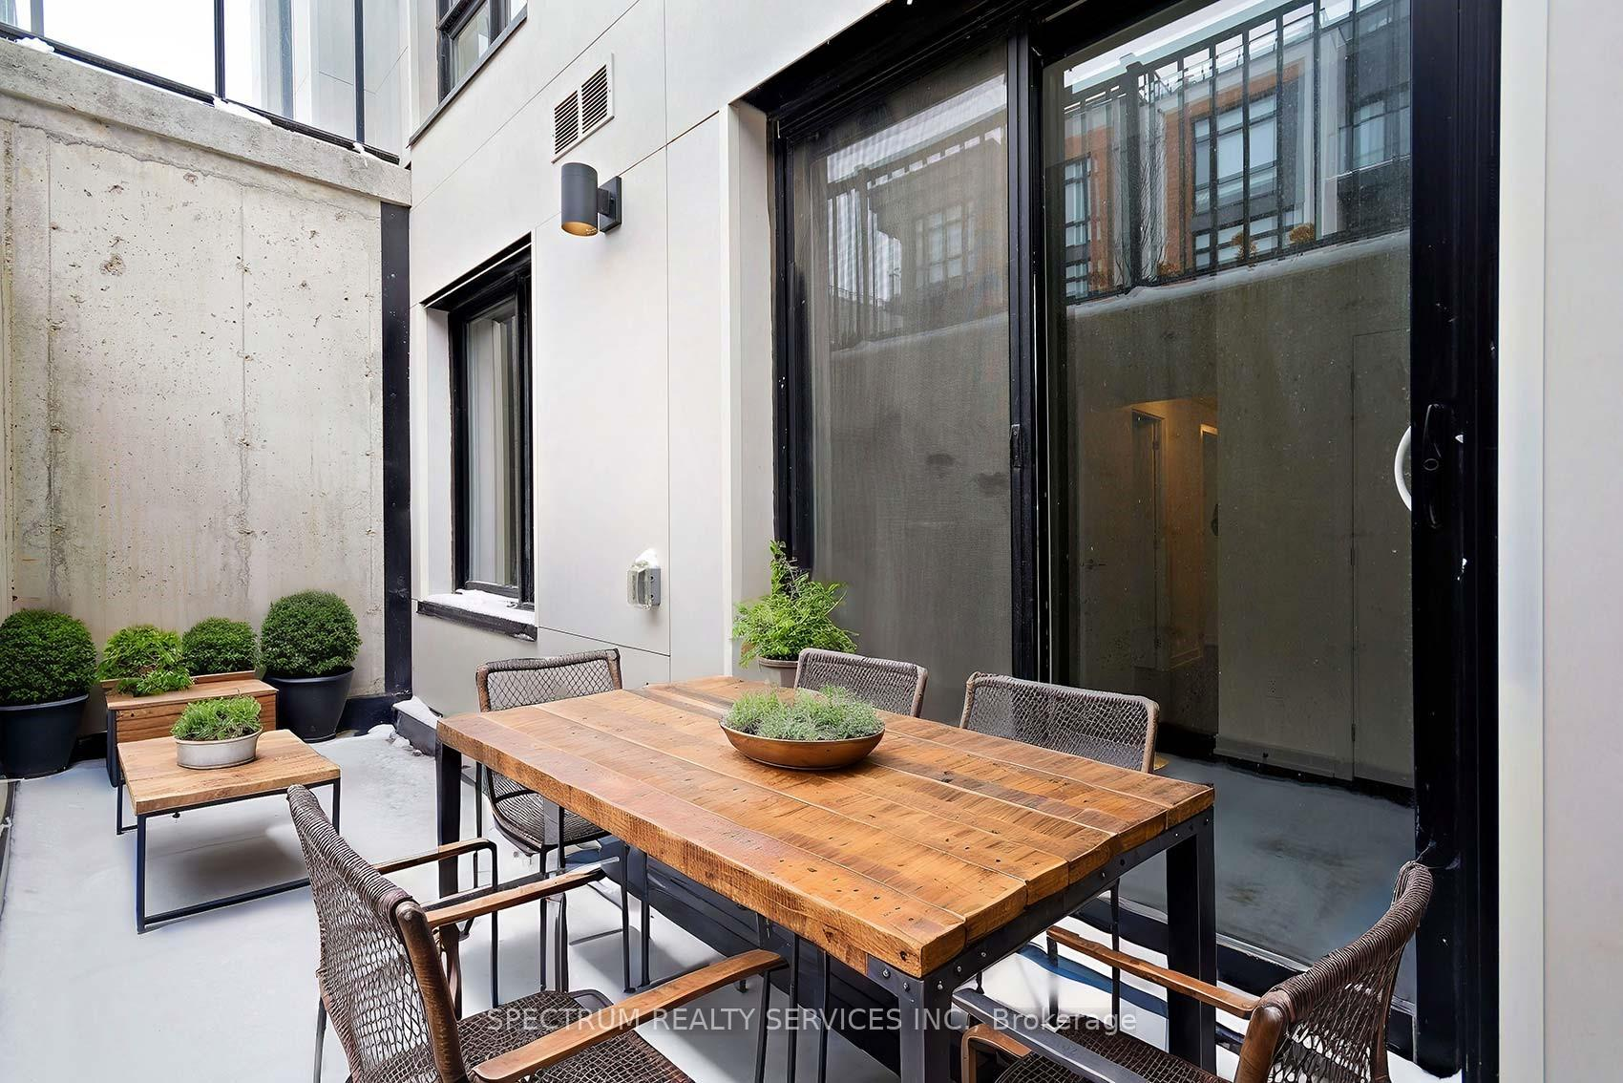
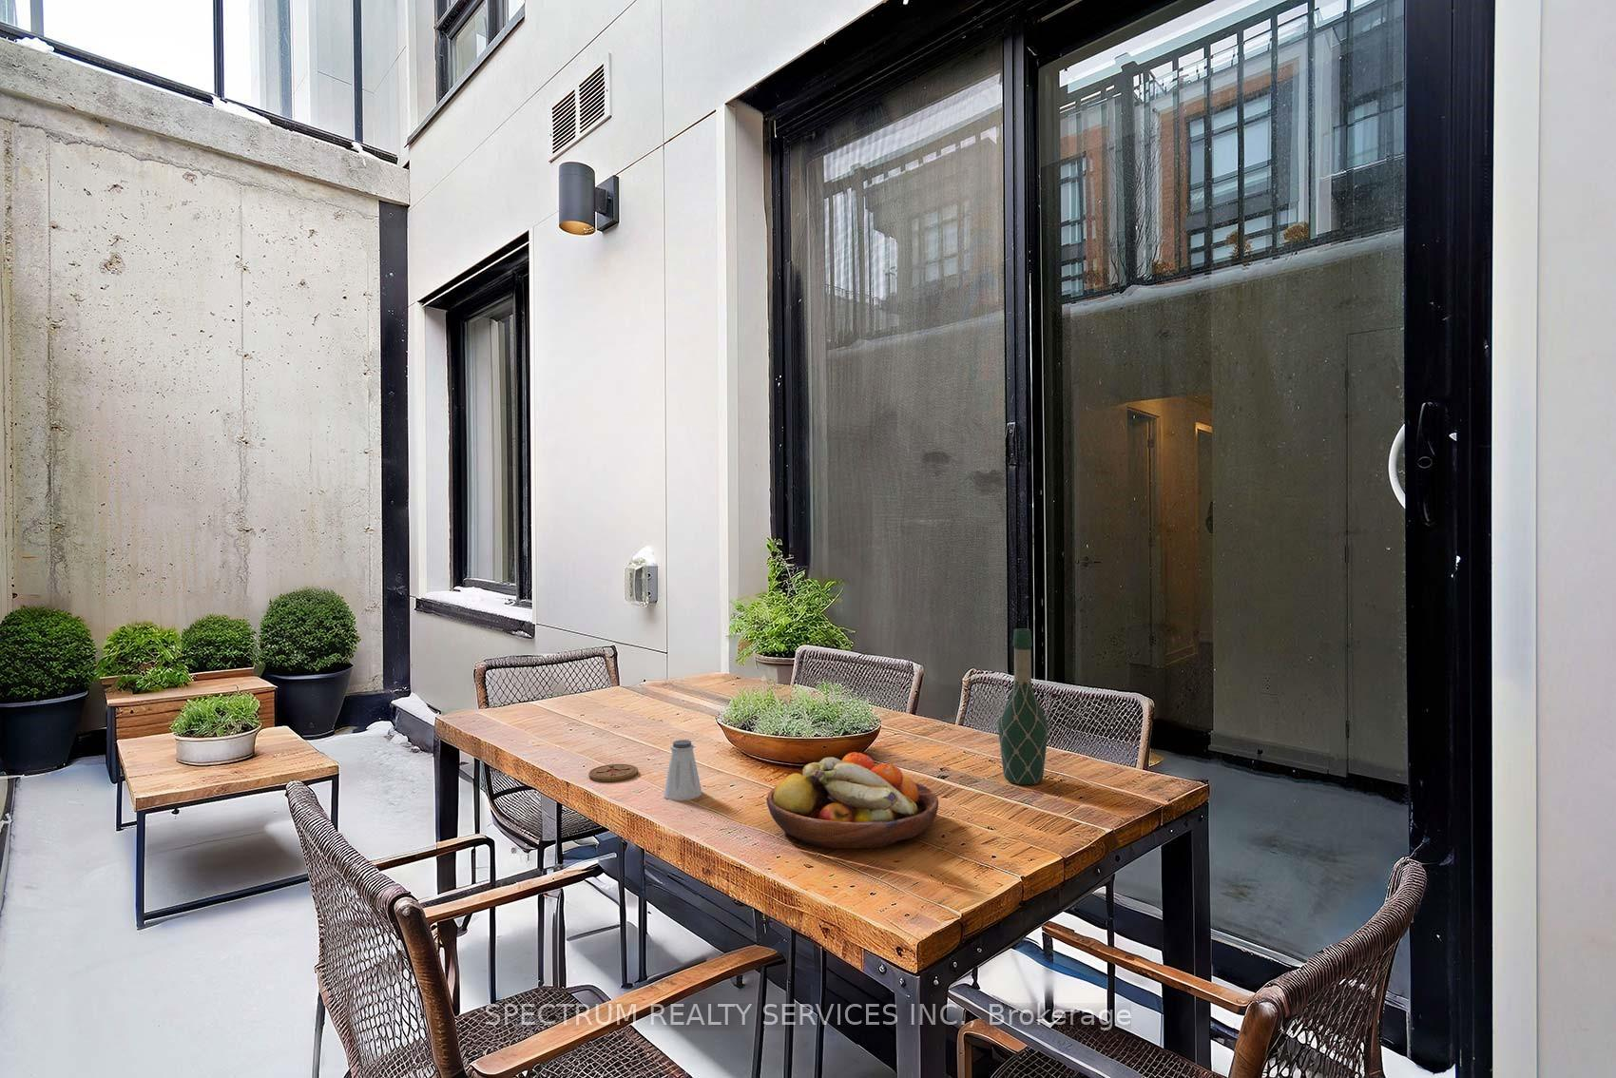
+ saltshaker [663,739,703,801]
+ coaster [587,763,639,782]
+ wine bottle [998,627,1049,786]
+ fruit bowl [765,751,940,849]
